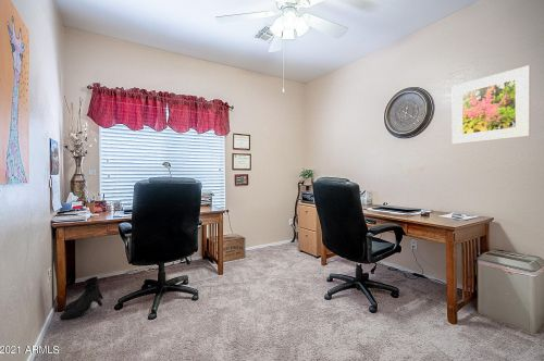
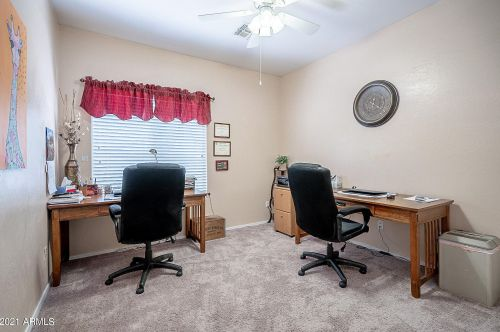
- boots [59,275,104,321]
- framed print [452,64,531,145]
